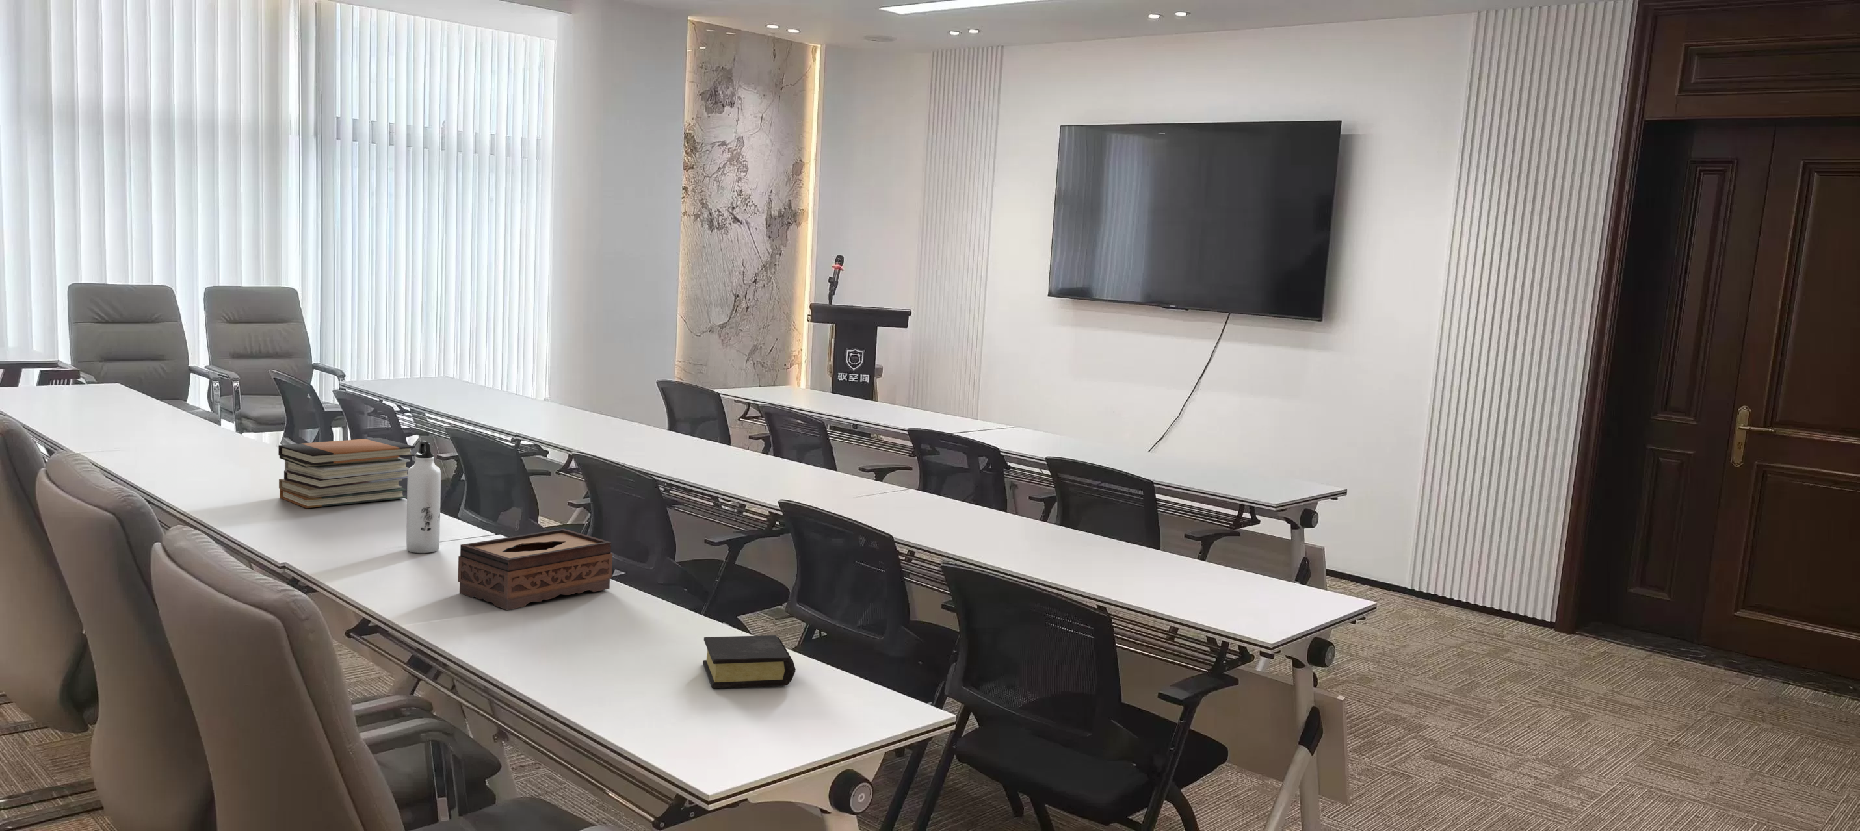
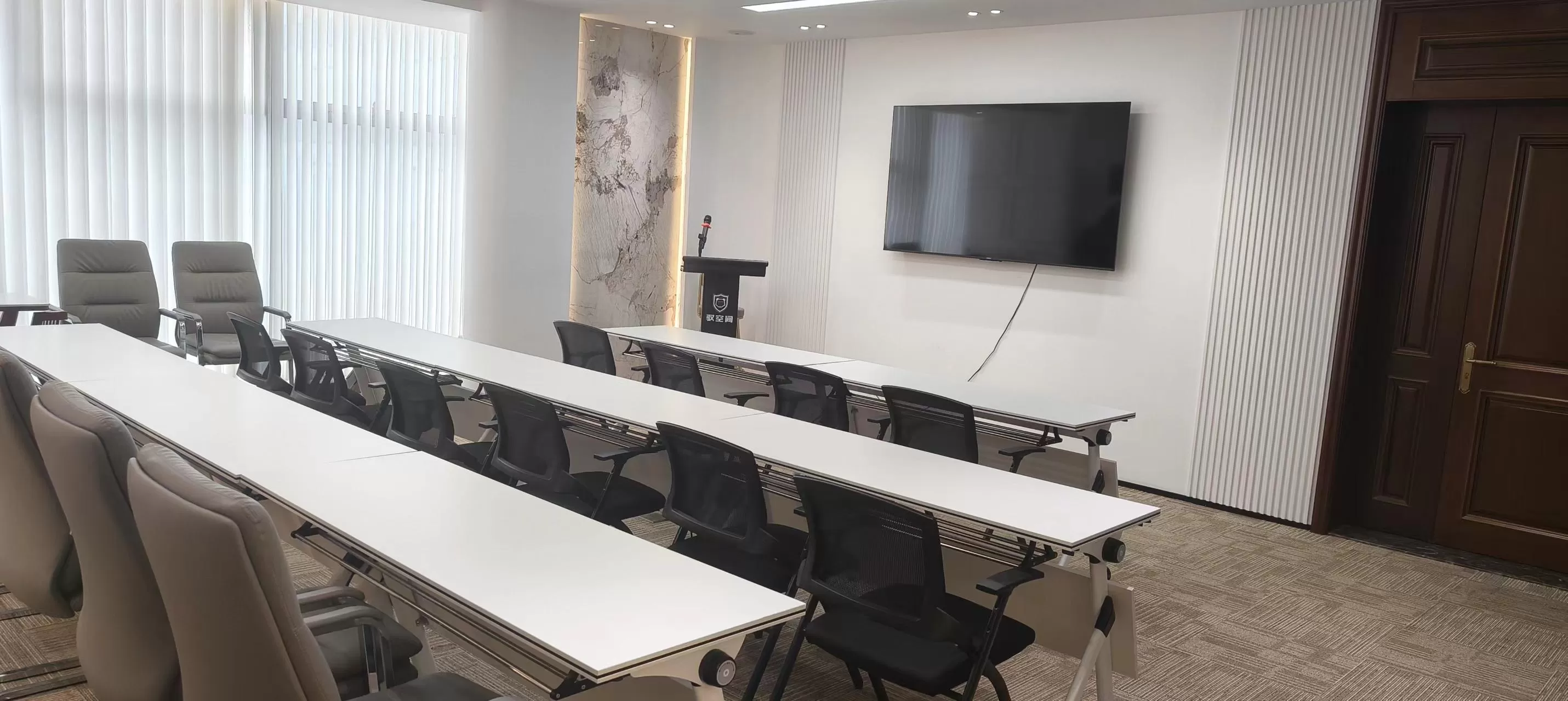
- book stack [278,437,415,509]
- water bottle [406,440,441,554]
- book [702,634,796,689]
- tissue box [457,529,613,611]
